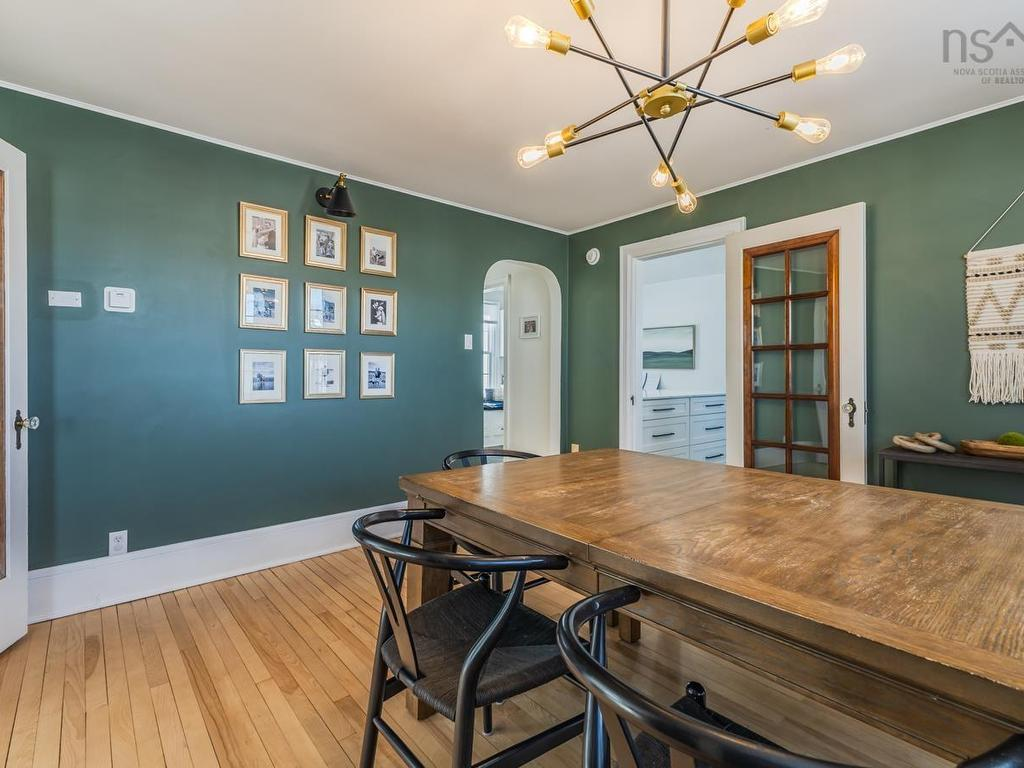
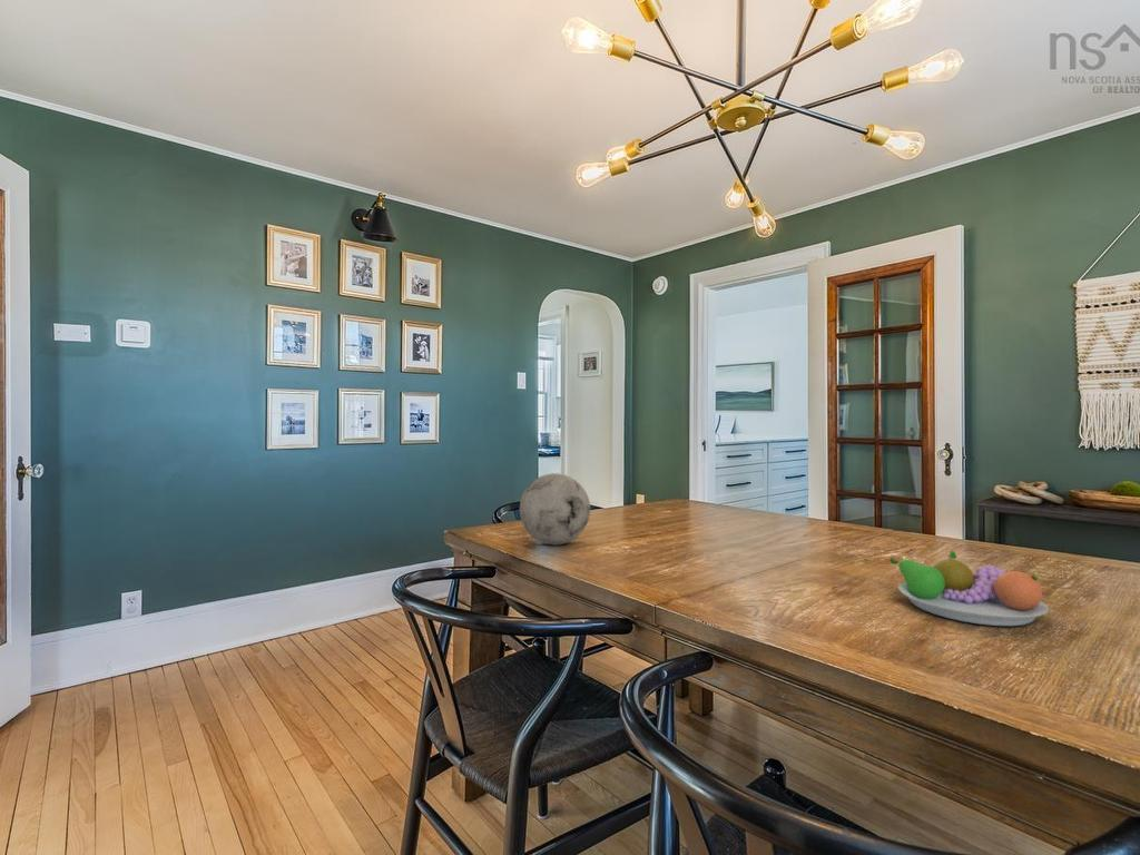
+ decorative orb [519,472,591,547]
+ fruit bowl [888,550,1051,627]
